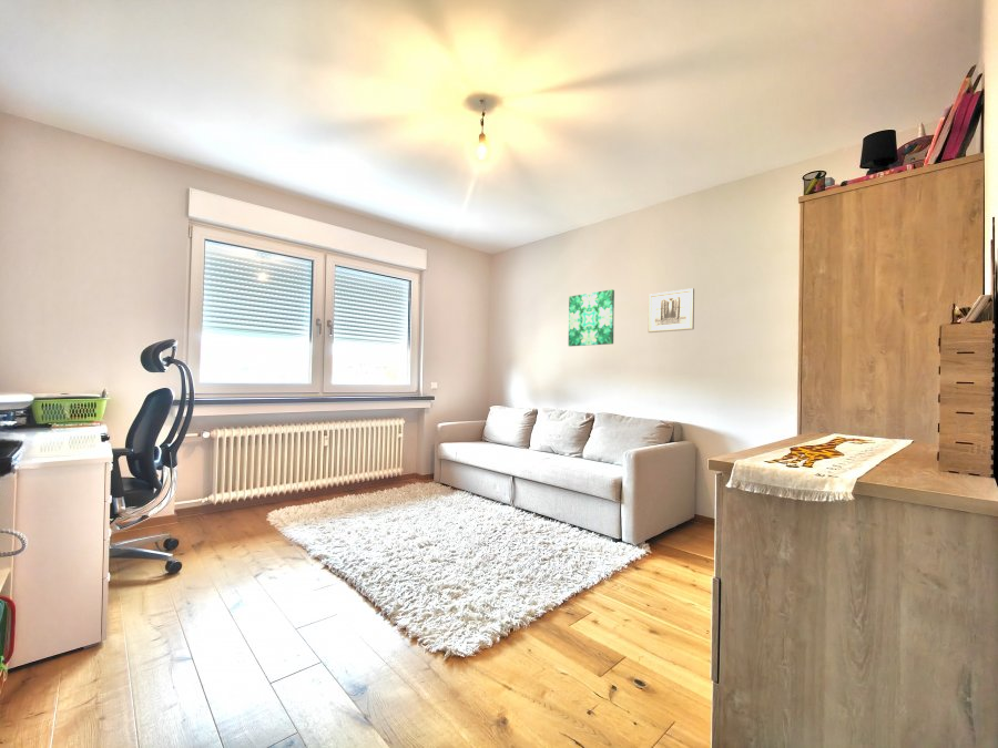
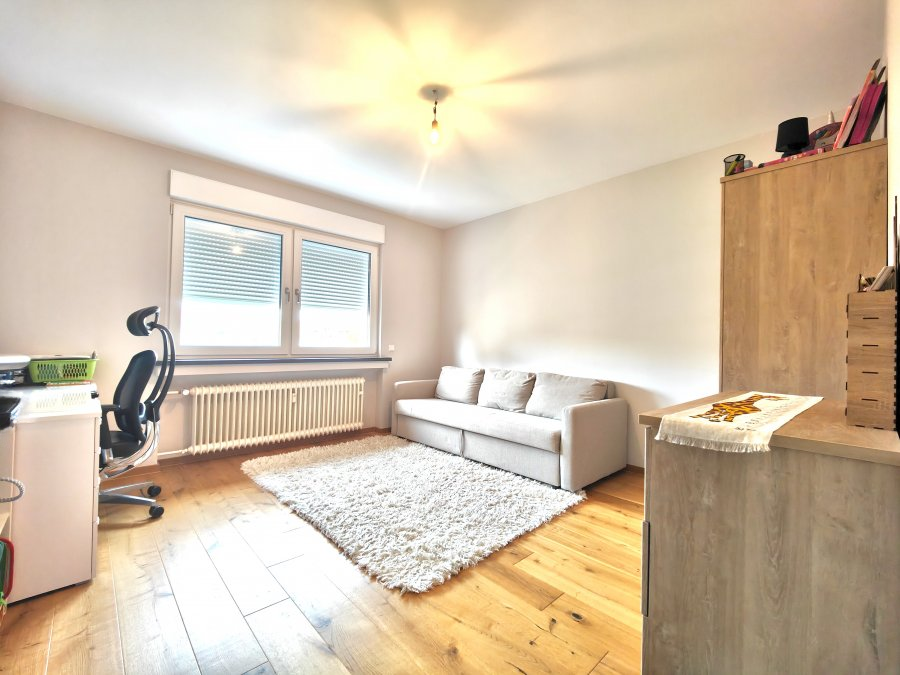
- wall art [646,287,695,334]
- wall art [568,288,615,347]
